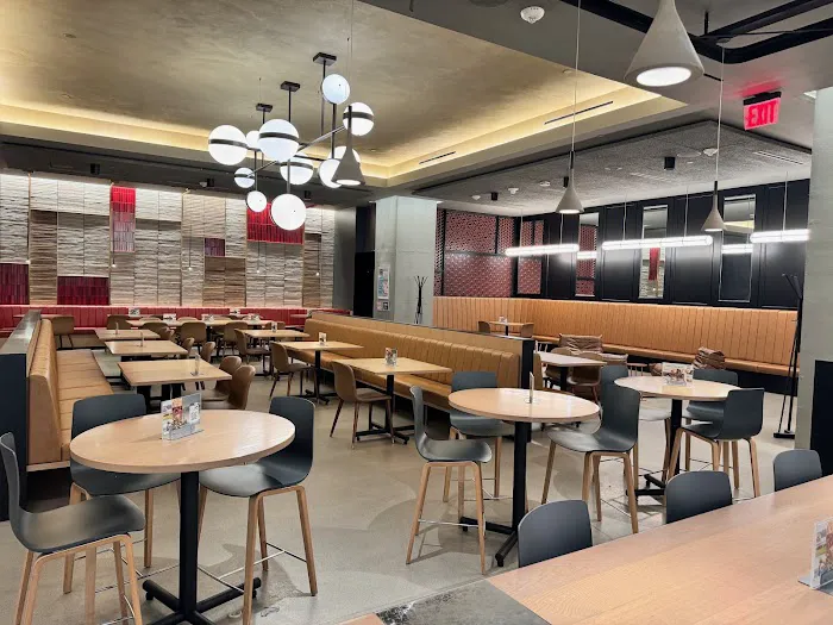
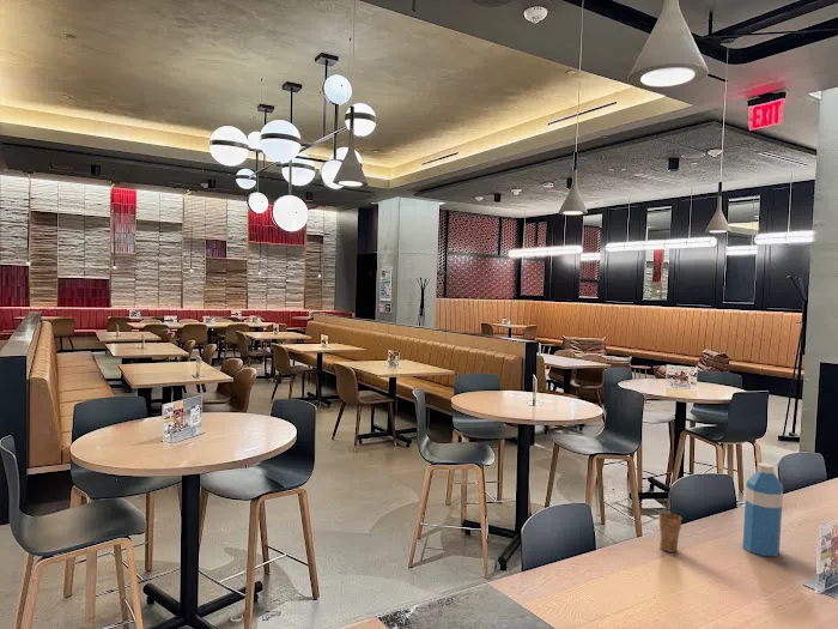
+ cup [657,503,682,554]
+ water bottle [742,461,784,557]
